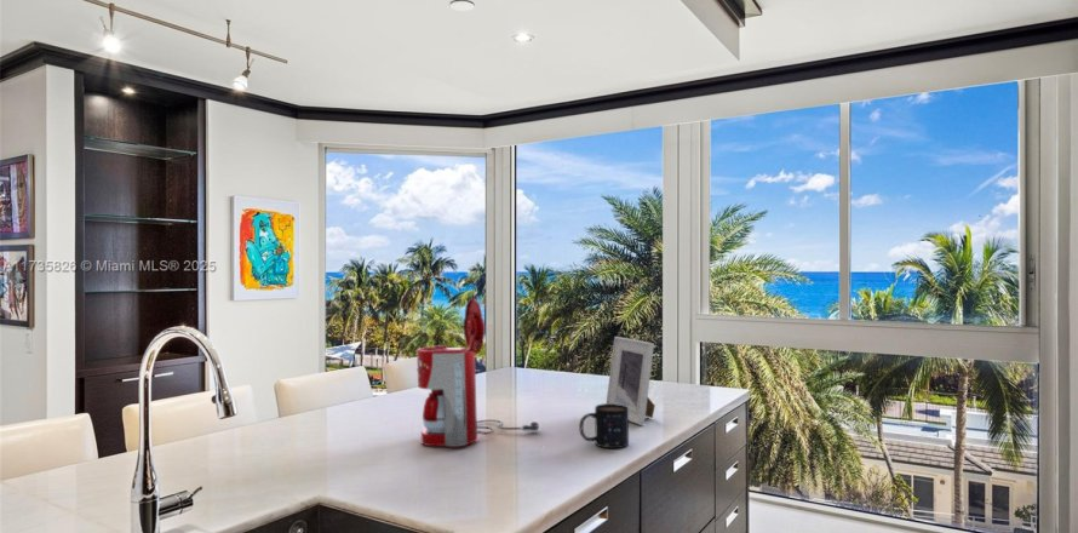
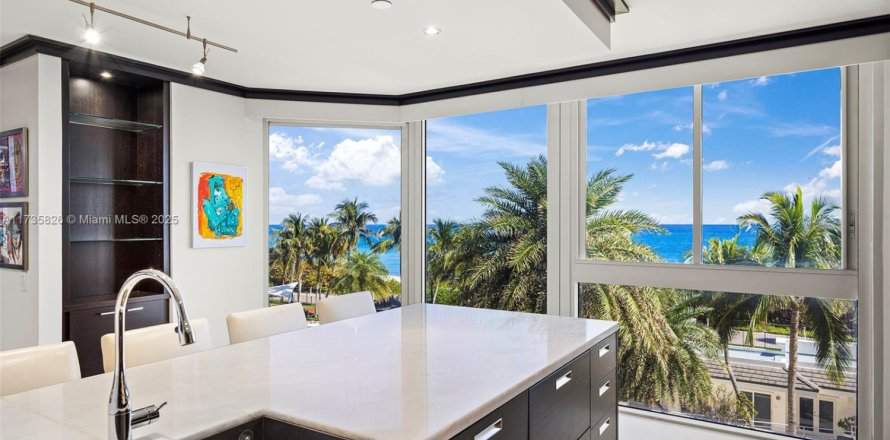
- coffee maker [415,296,540,448]
- picture frame [606,336,656,426]
- mug [578,402,630,449]
